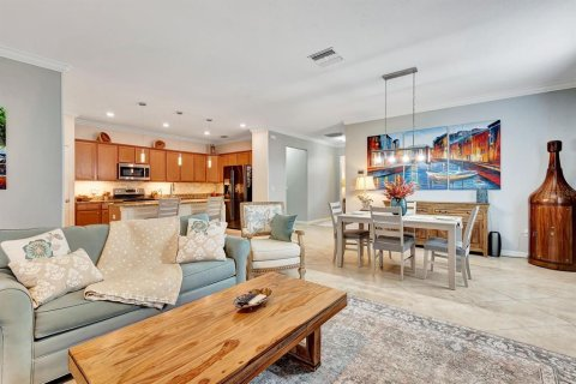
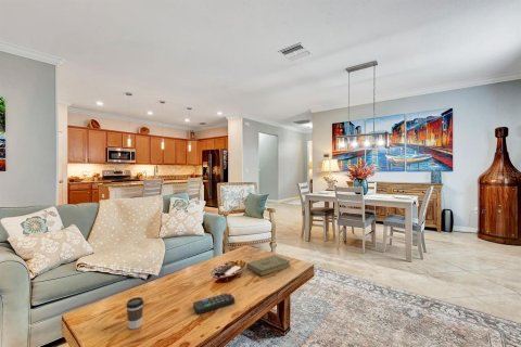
+ coffee cup [125,296,144,330]
+ book [245,255,292,277]
+ remote control [192,292,236,316]
